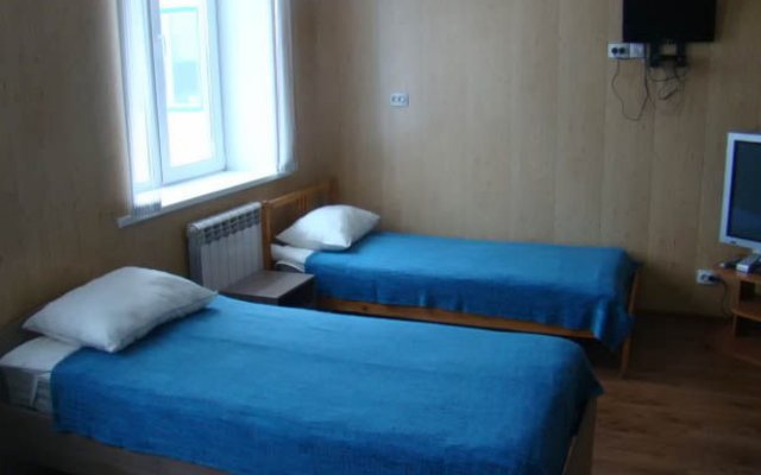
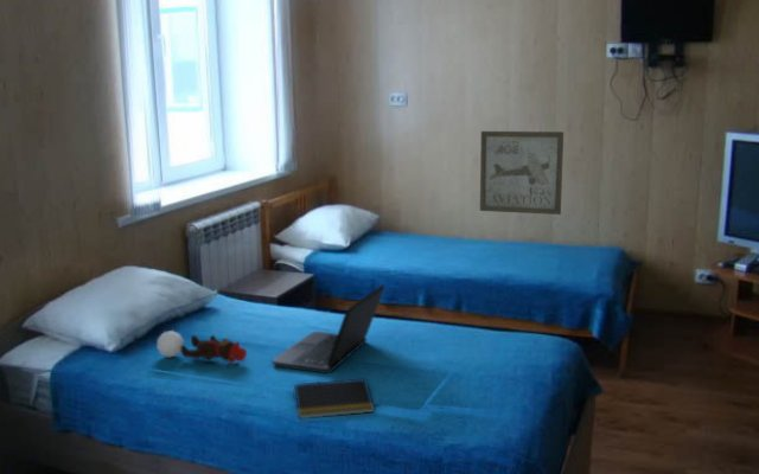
+ teddy bear [155,329,248,365]
+ wall art [479,130,565,216]
+ laptop [272,283,385,374]
+ notepad [292,377,376,419]
